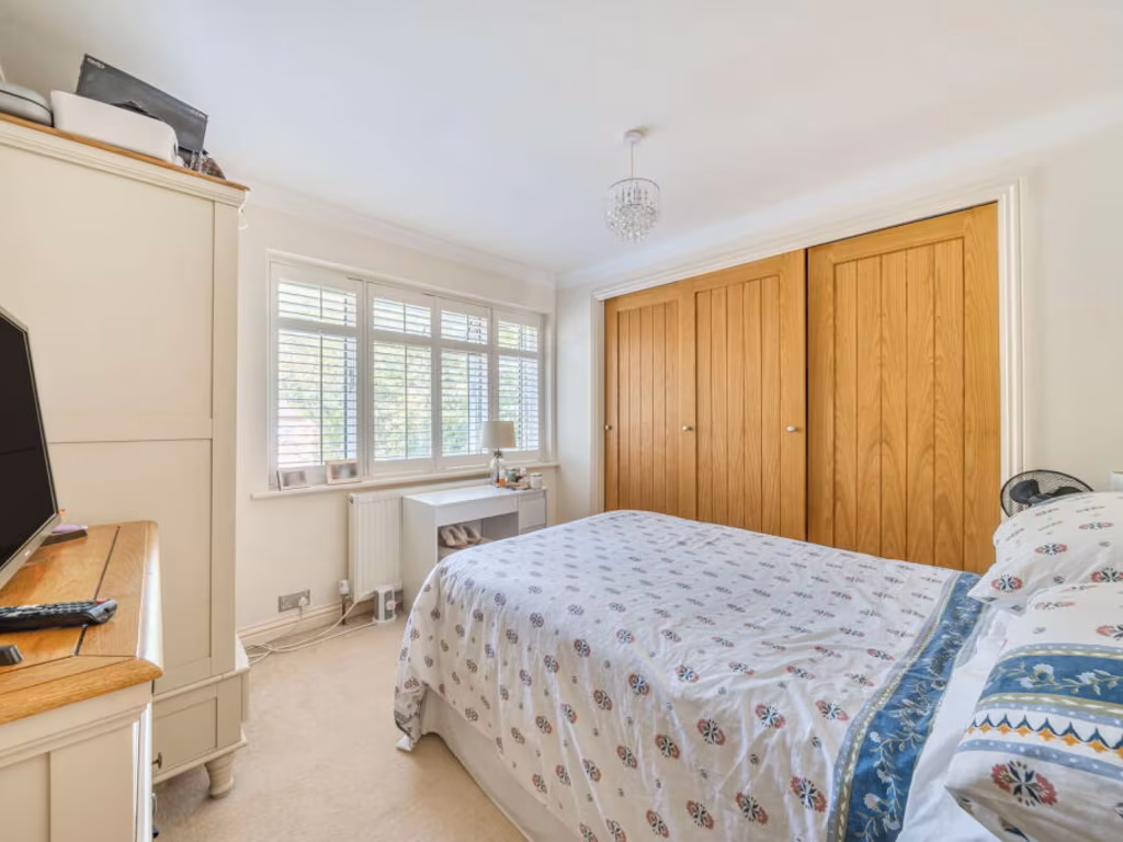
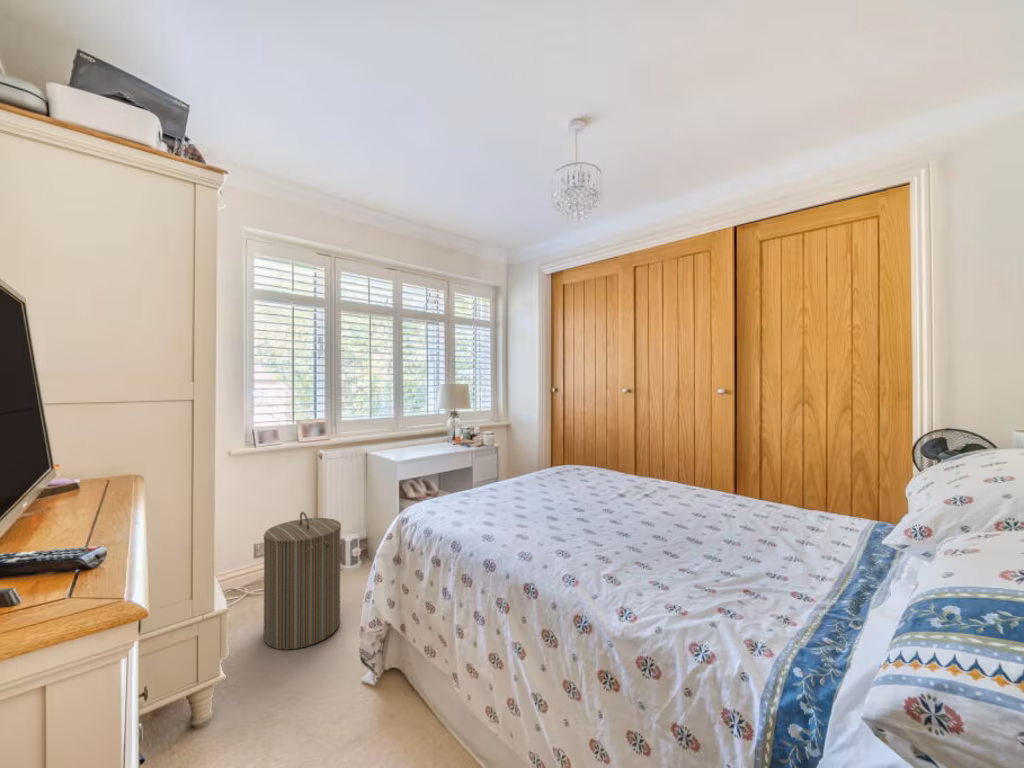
+ laundry hamper [262,511,342,651]
